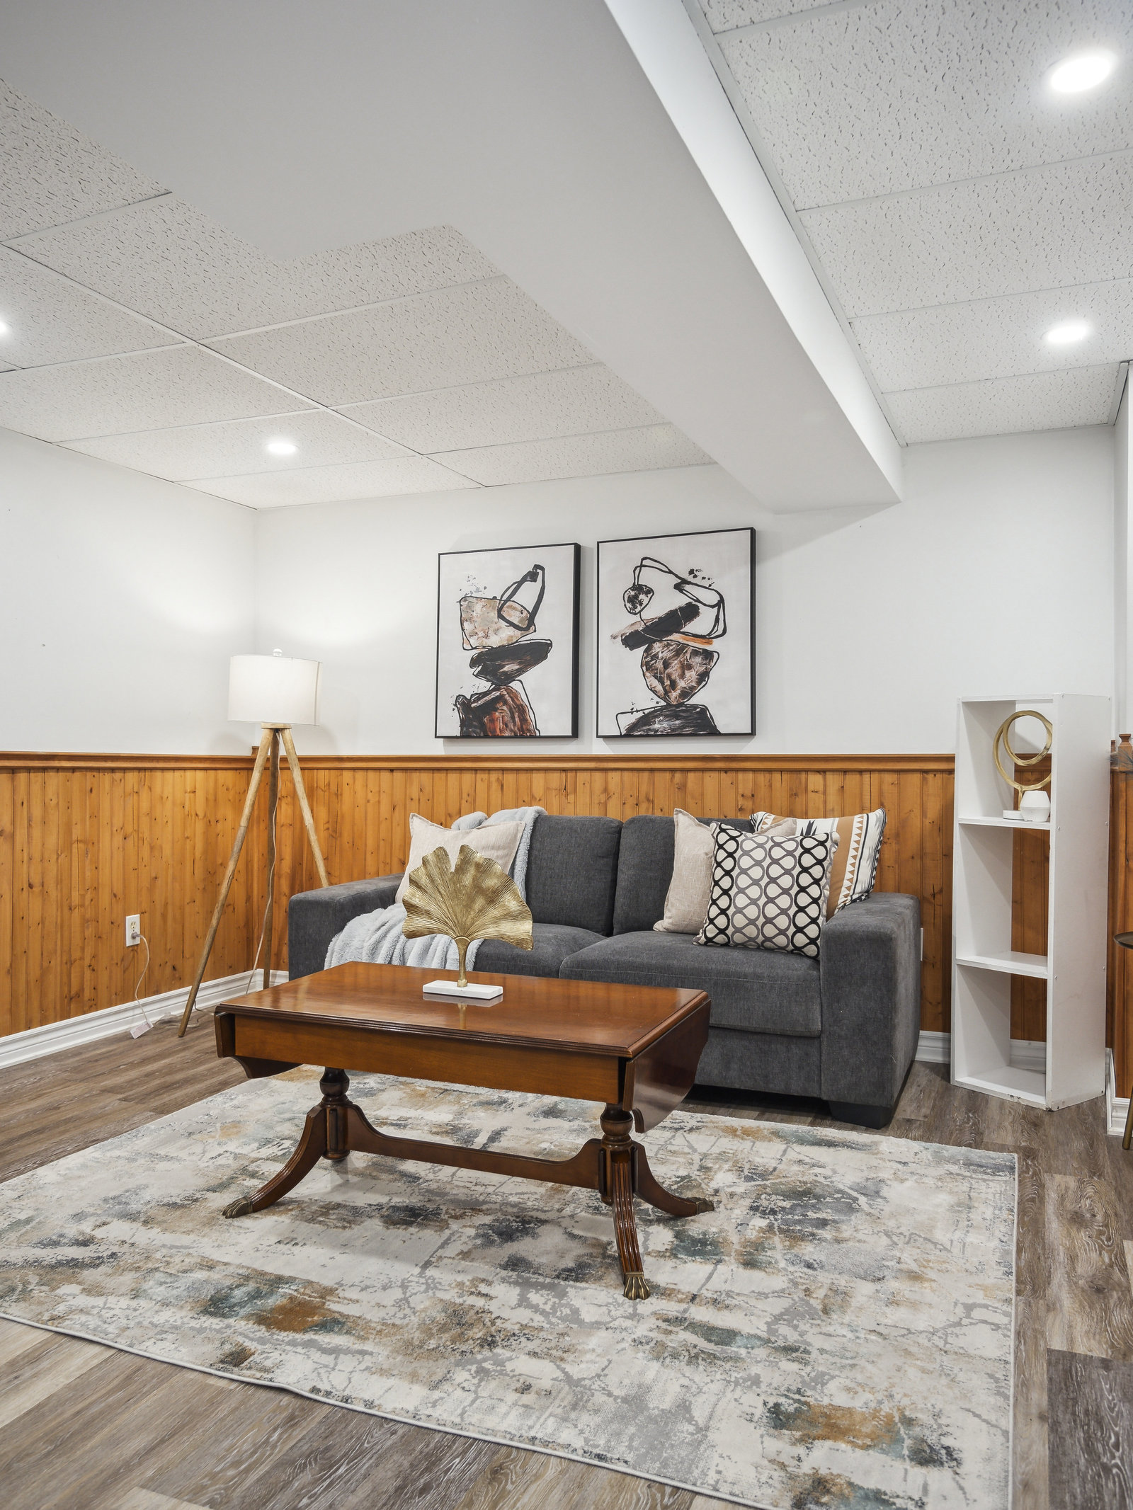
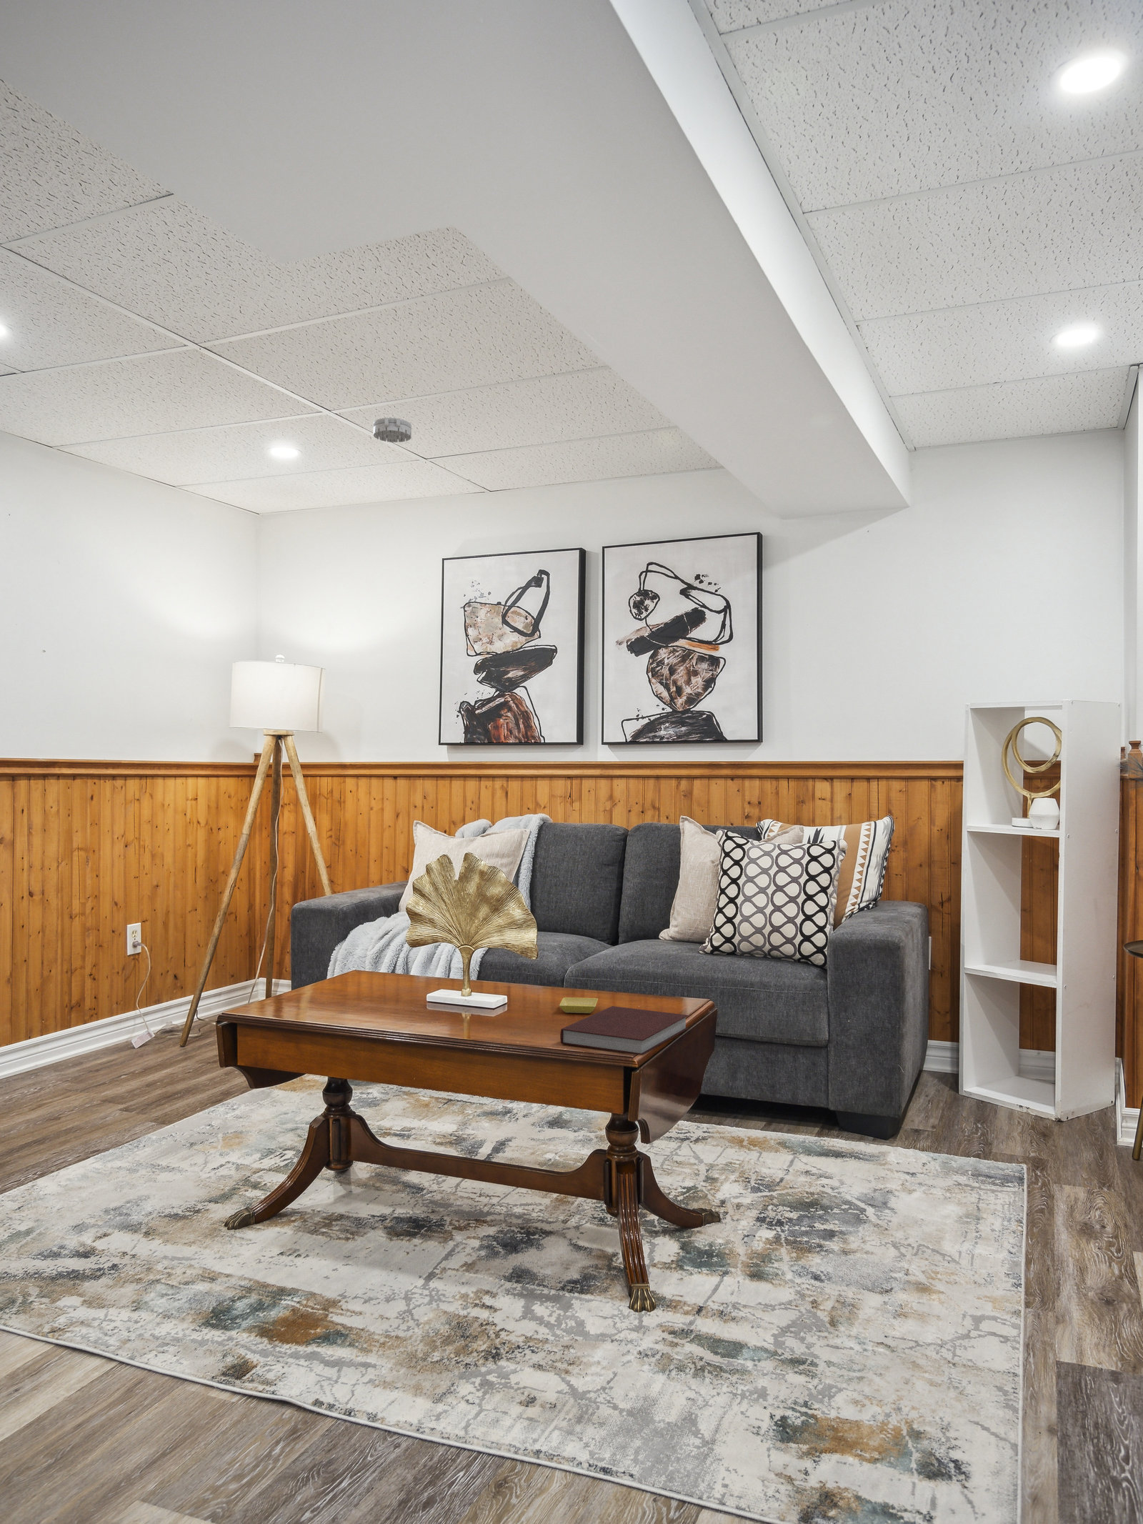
+ saucer [558,997,599,1014]
+ smoke detector [373,417,412,443]
+ notebook [559,1005,689,1056]
